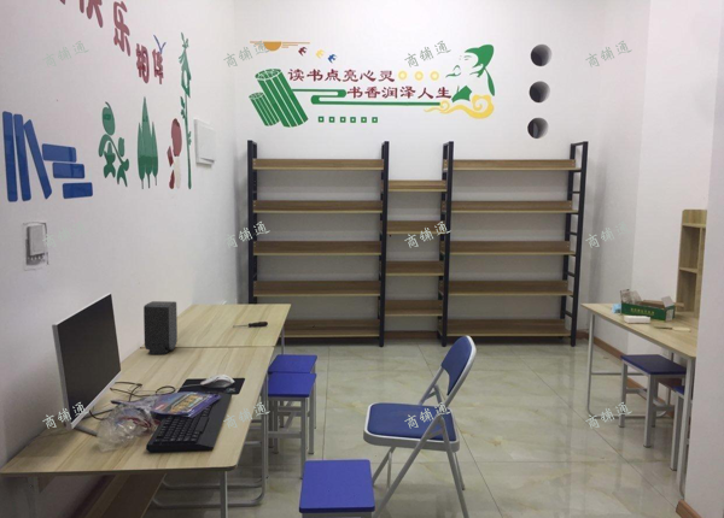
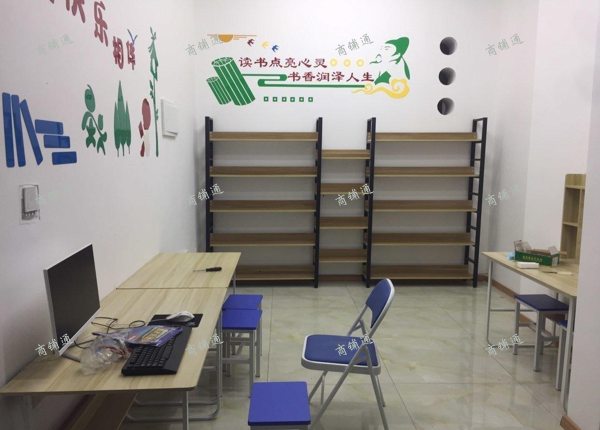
- speaker [142,300,179,355]
